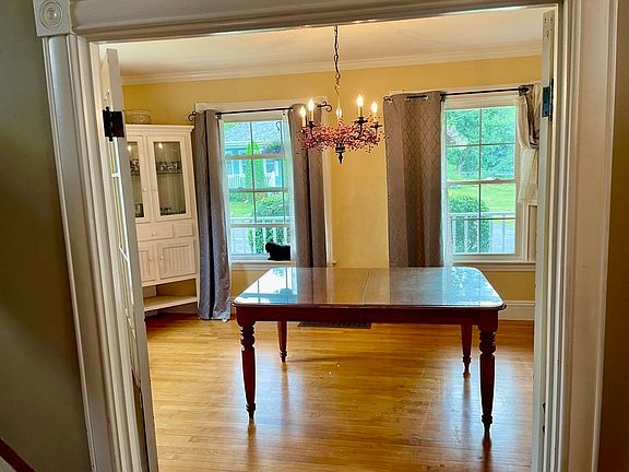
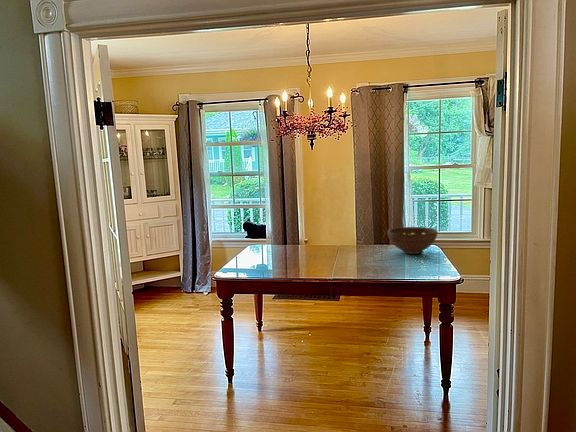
+ fruit bowl [386,226,439,255]
